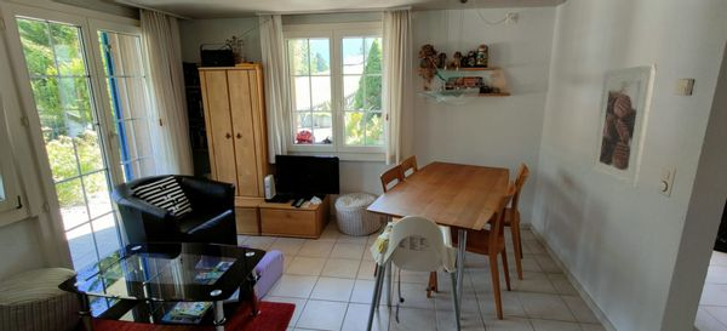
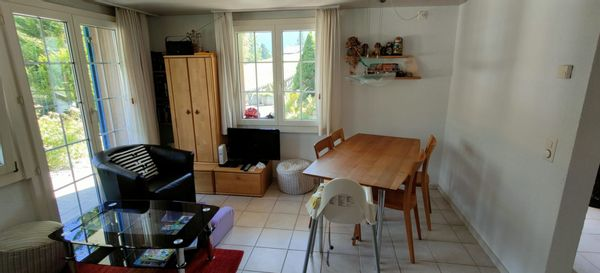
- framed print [590,63,658,189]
